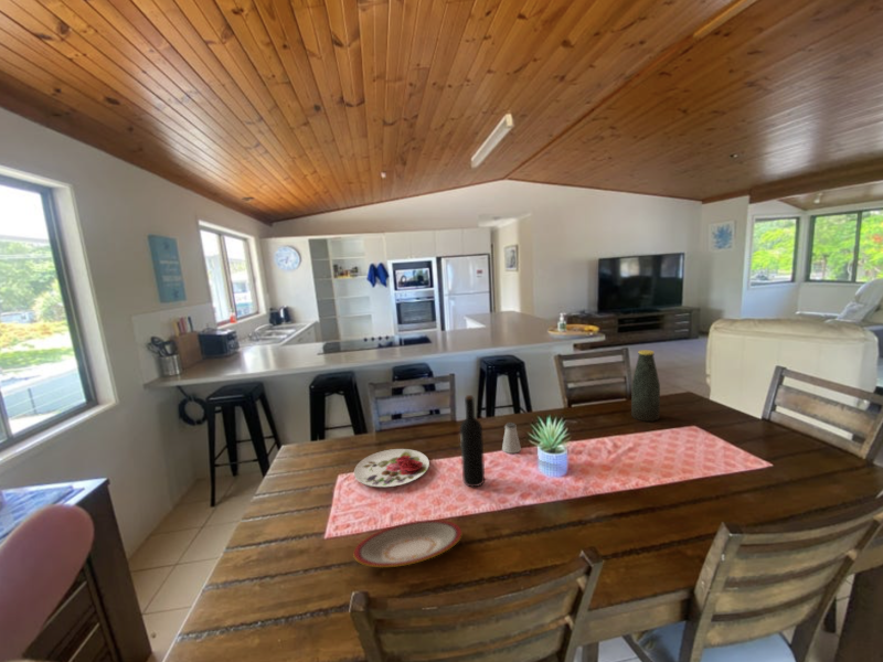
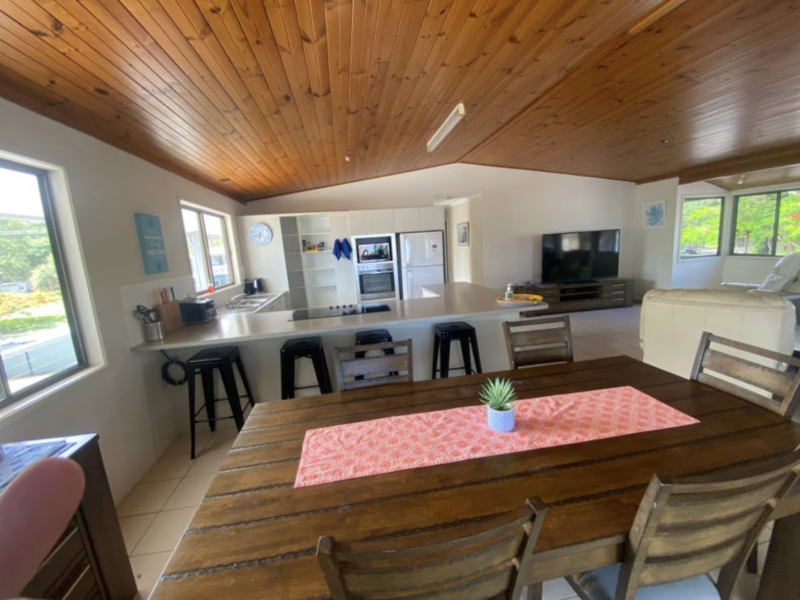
- plate [352,519,464,568]
- bottle [630,349,661,423]
- saltshaker [501,421,522,455]
- wine bottle [459,394,486,488]
- plate [353,448,430,488]
